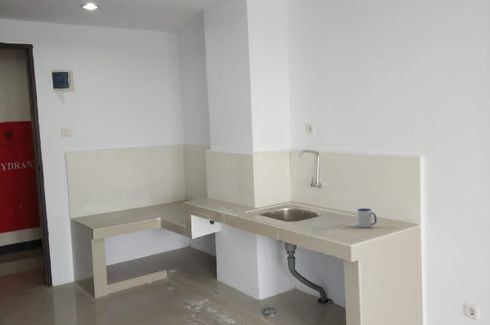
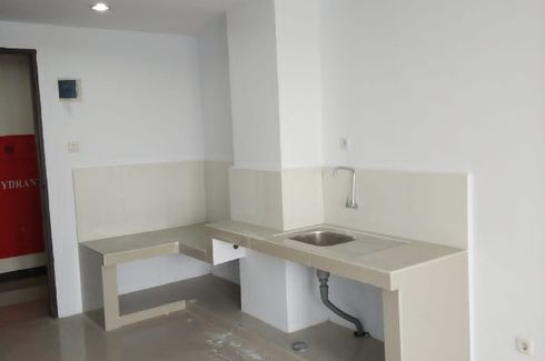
- mug [356,208,378,229]
